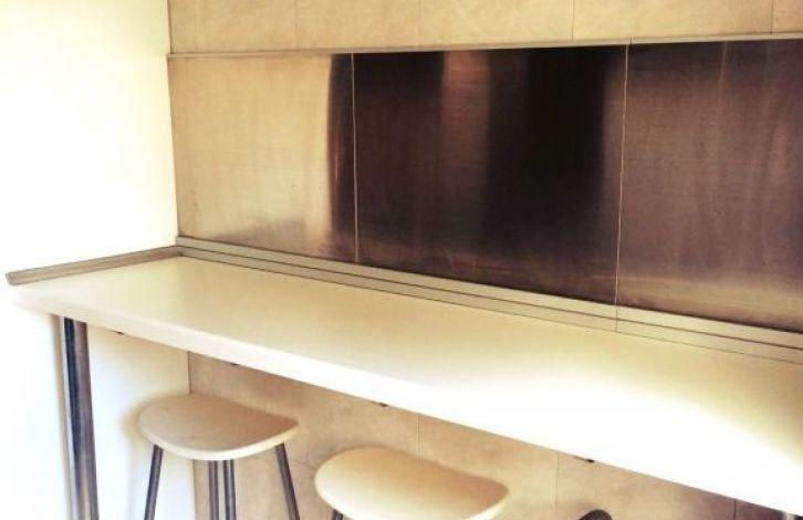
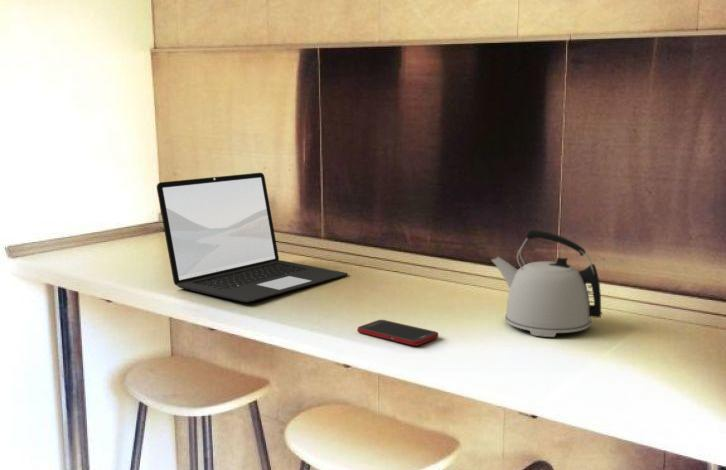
+ cell phone [357,319,439,347]
+ kettle [490,228,604,338]
+ laptop [156,172,348,303]
